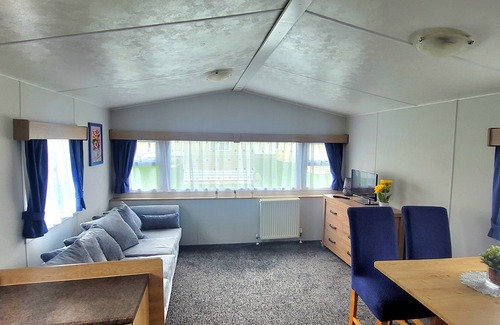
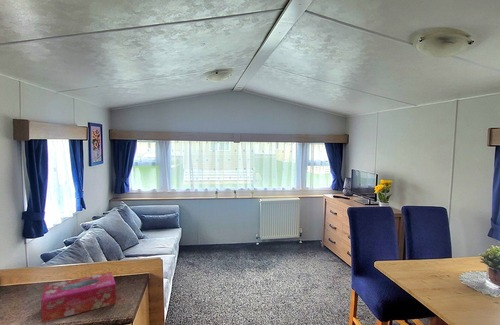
+ tissue box [40,271,117,324]
